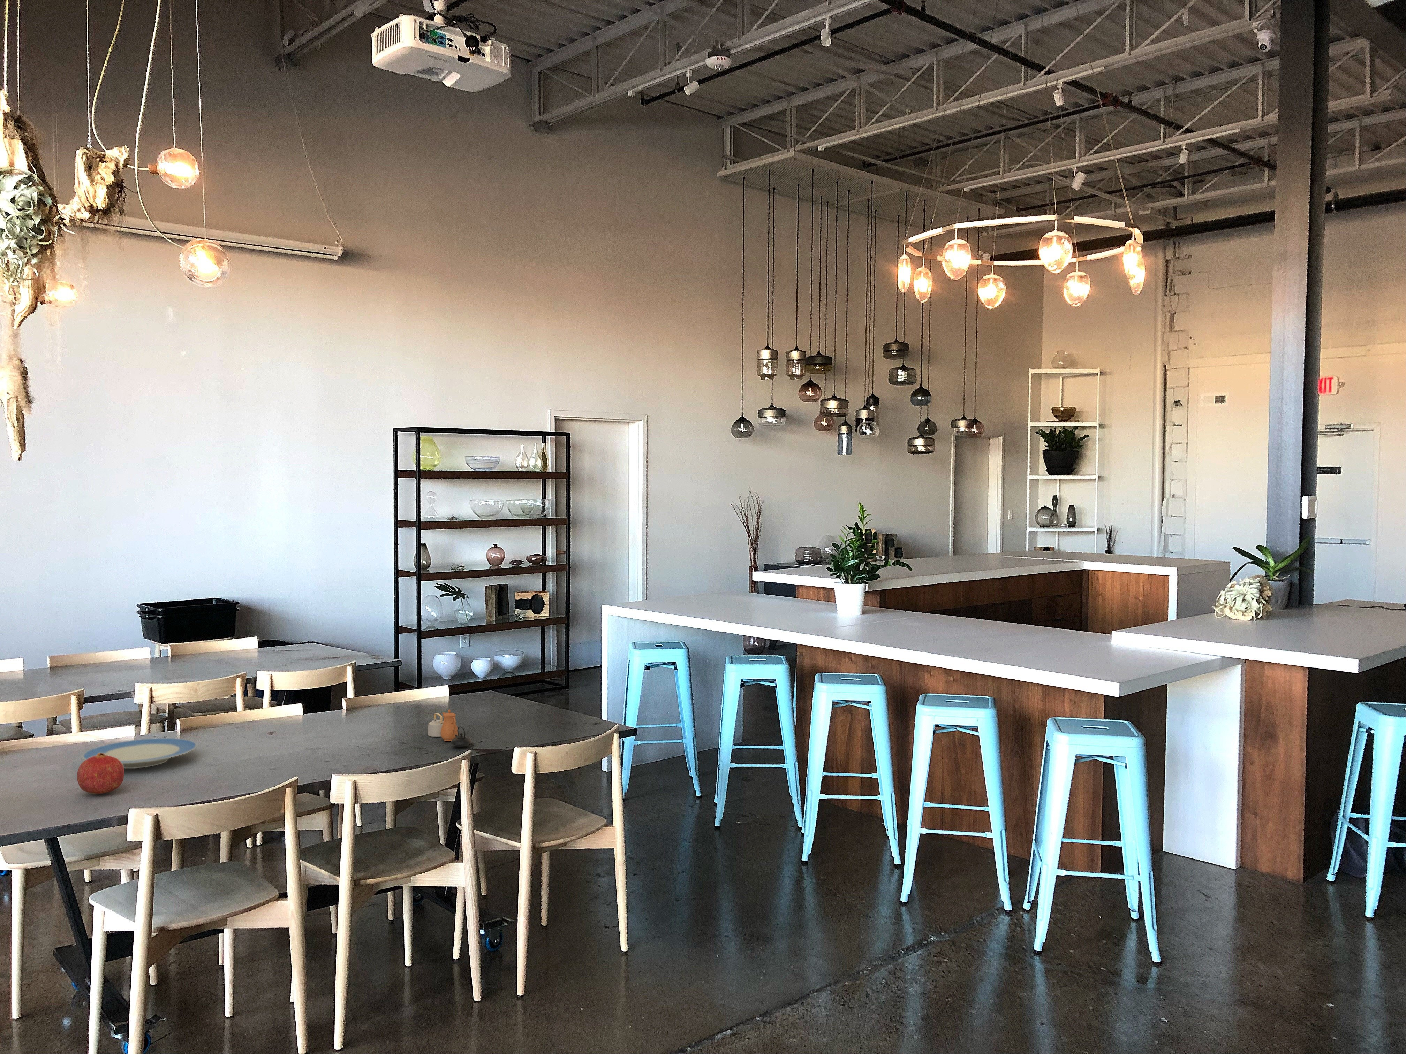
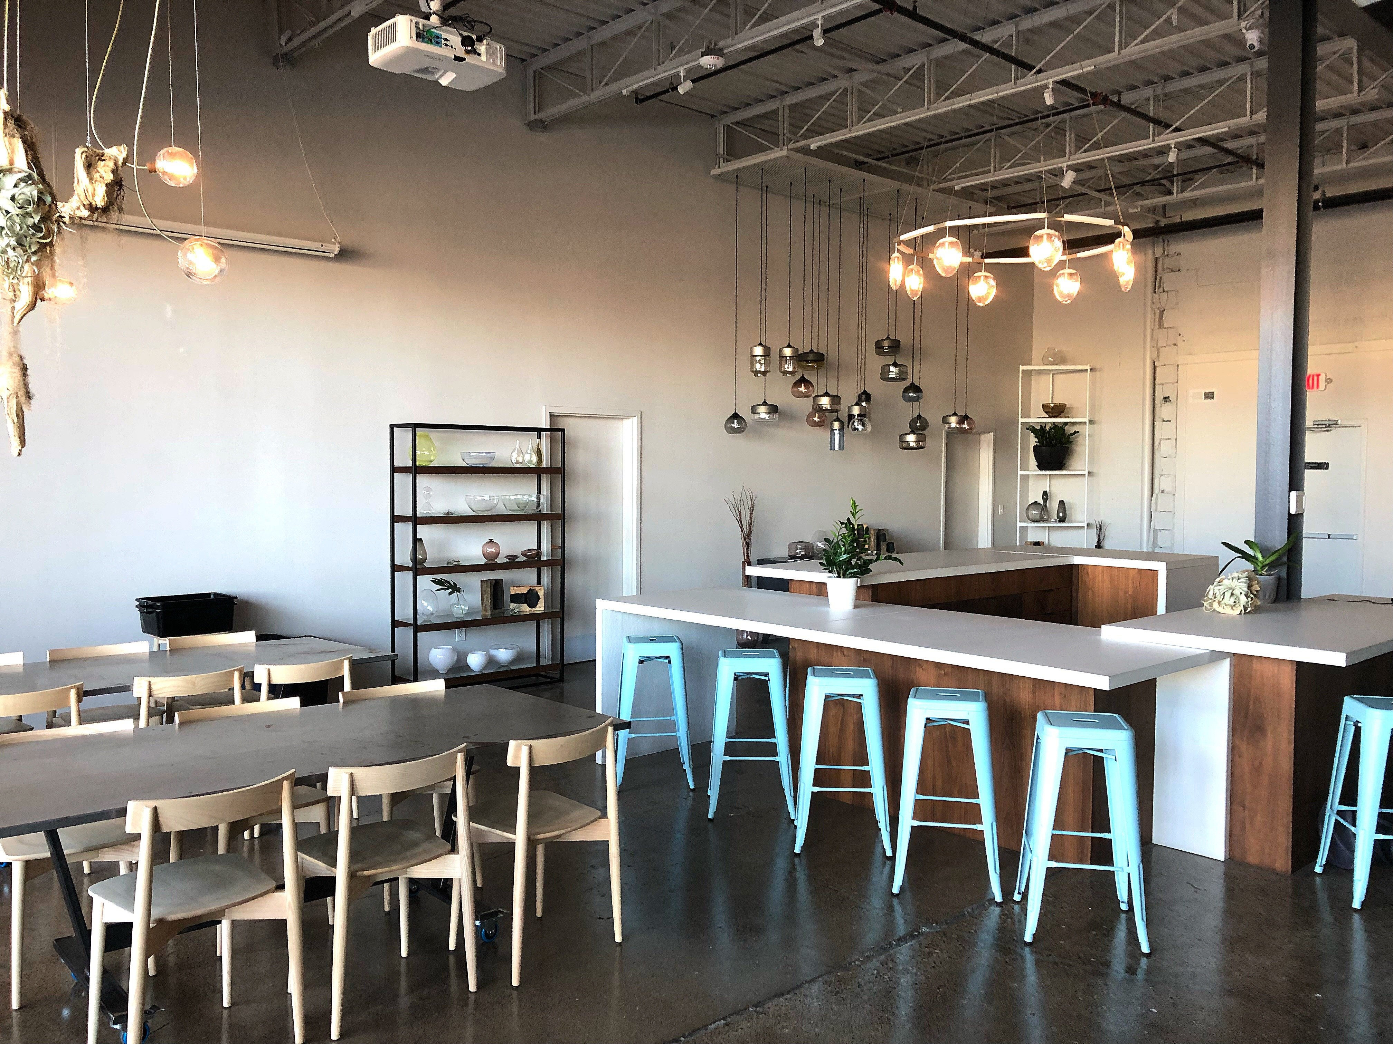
- plate [82,737,197,768]
- fruit [76,753,124,794]
- teapot [427,709,473,747]
